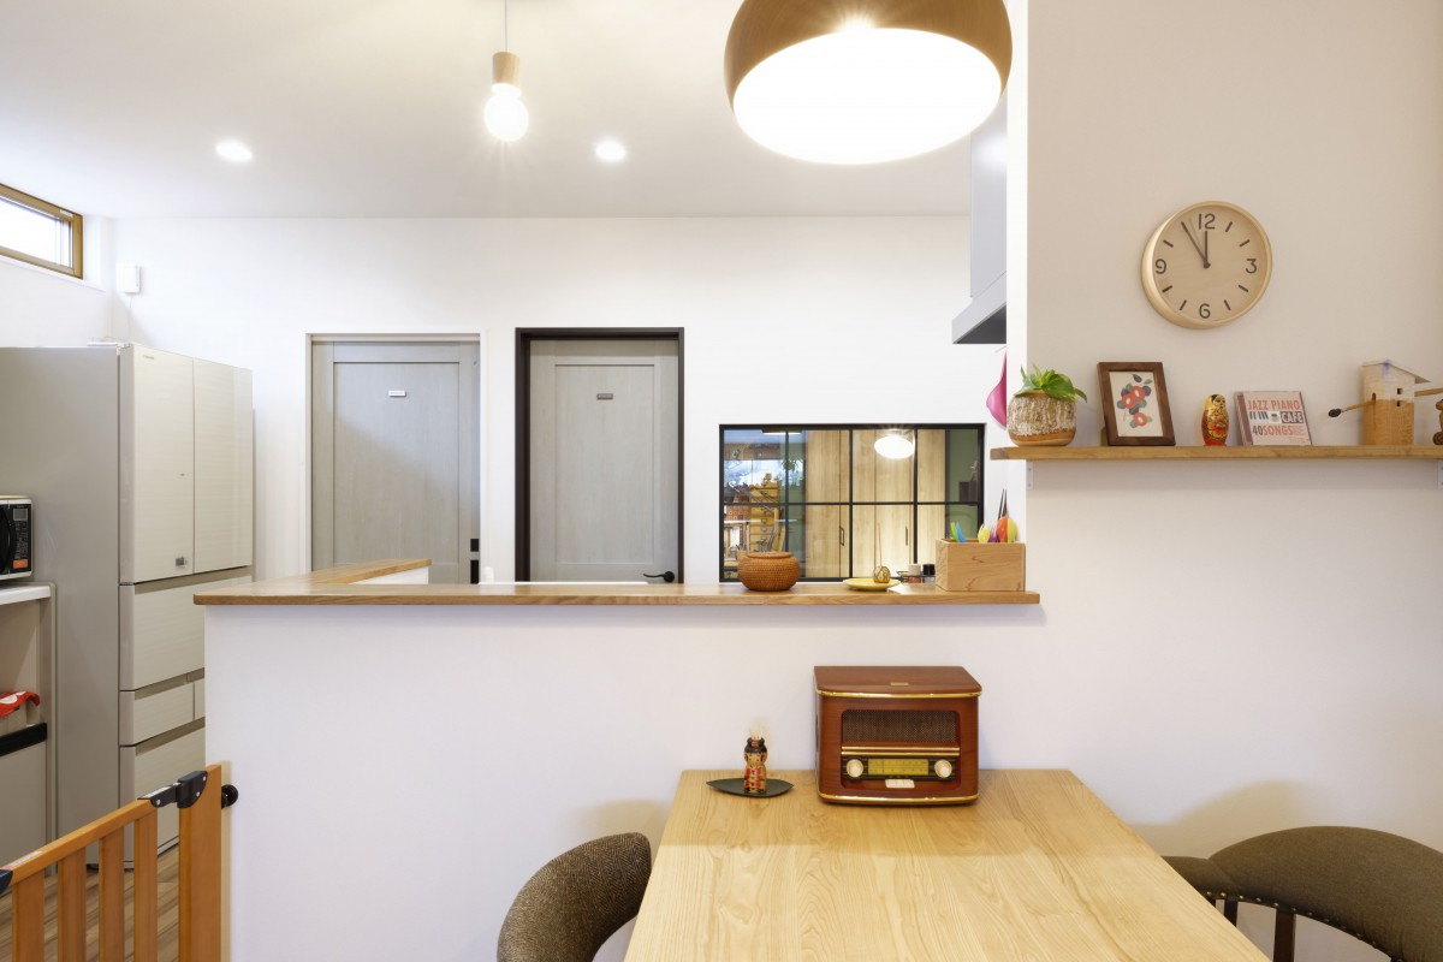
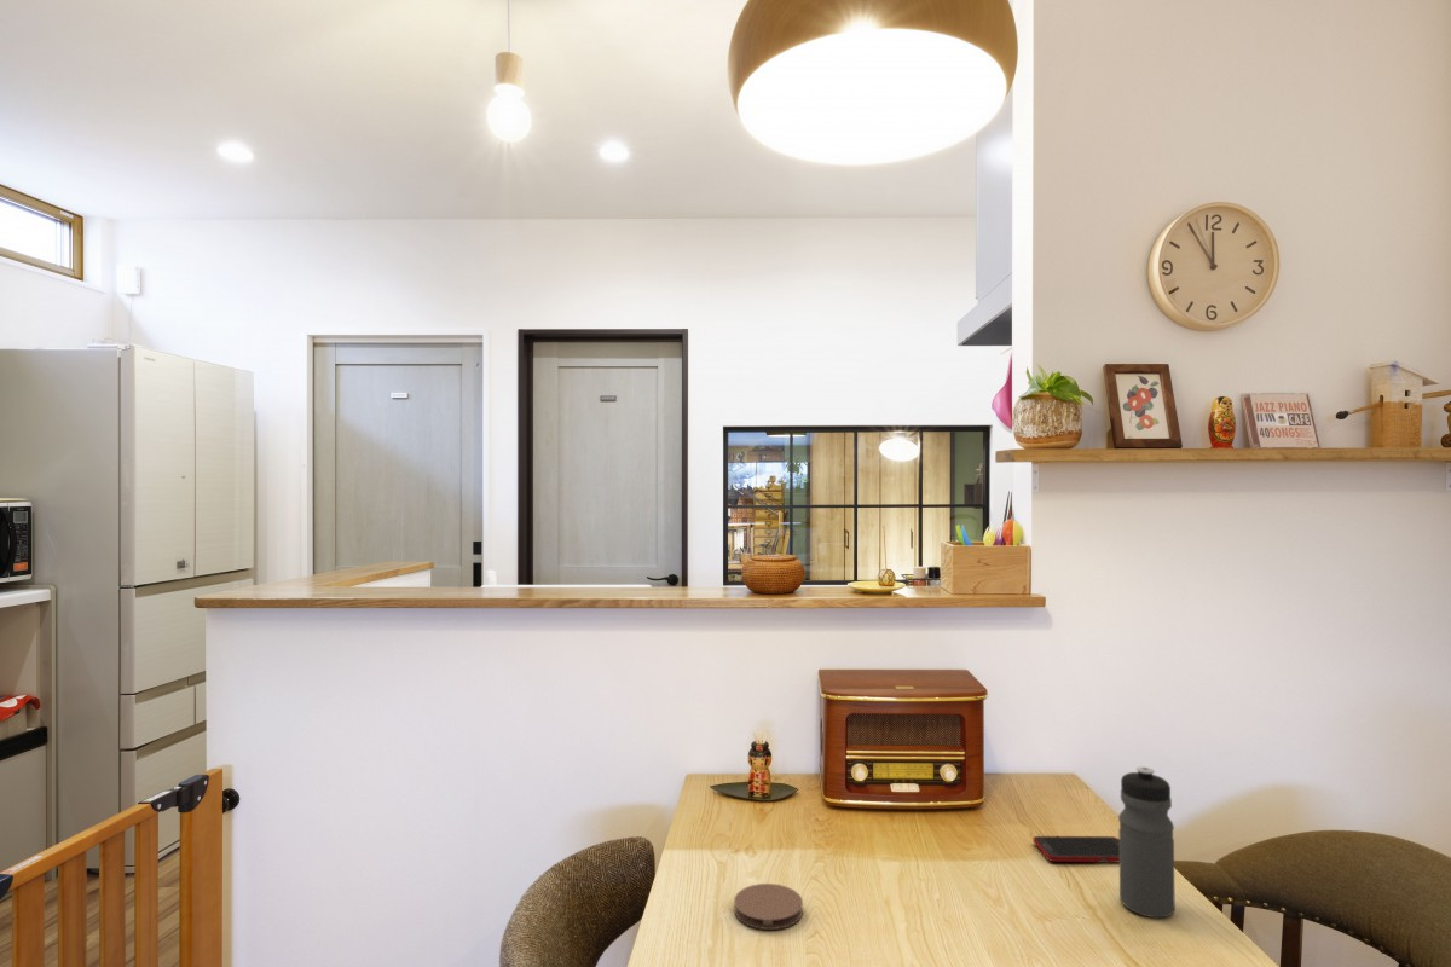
+ water bottle [1117,765,1177,919]
+ coaster [733,882,804,931]
+ cell phone [1031,835,1120,863]
